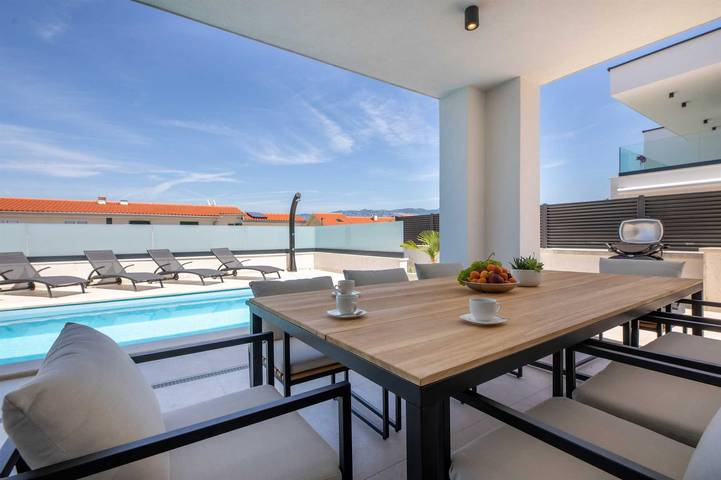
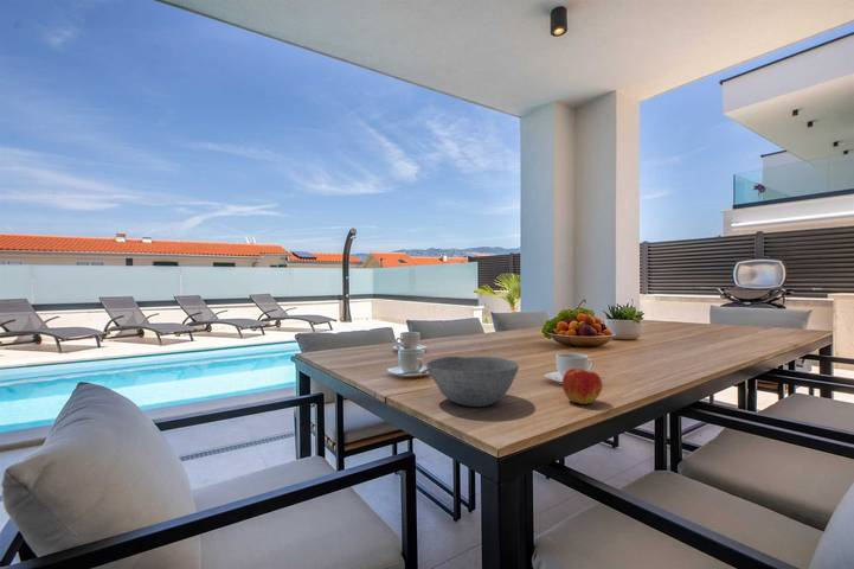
+ bowl [425,356,520,408]
+ apple [561,367,603,405]
